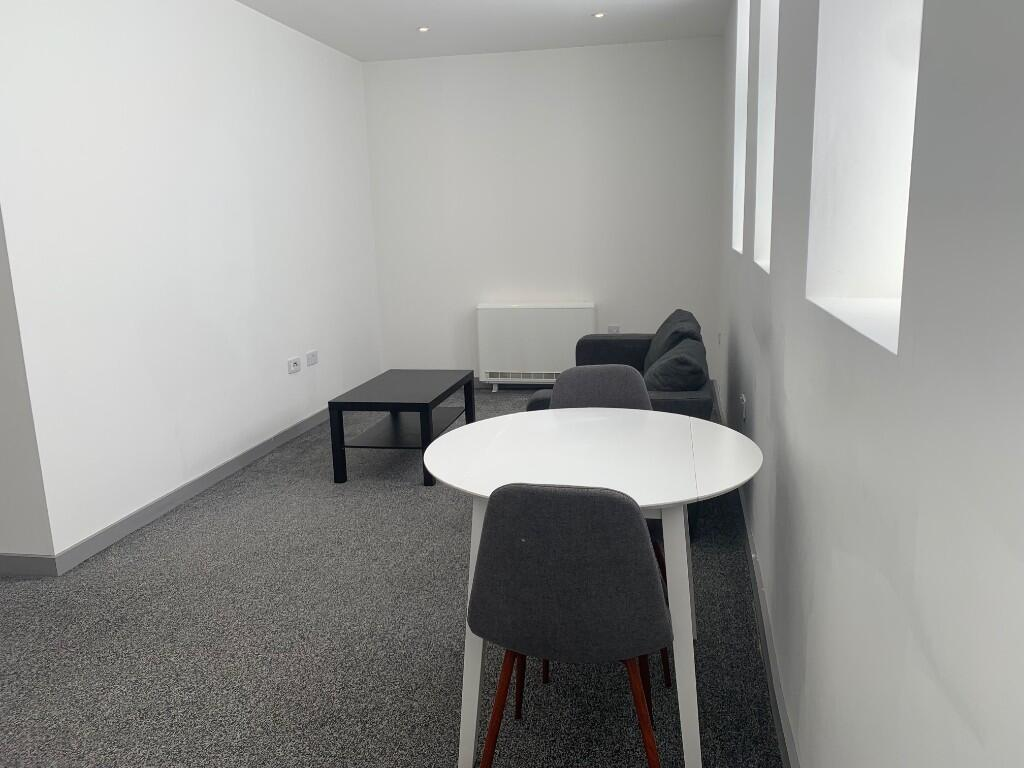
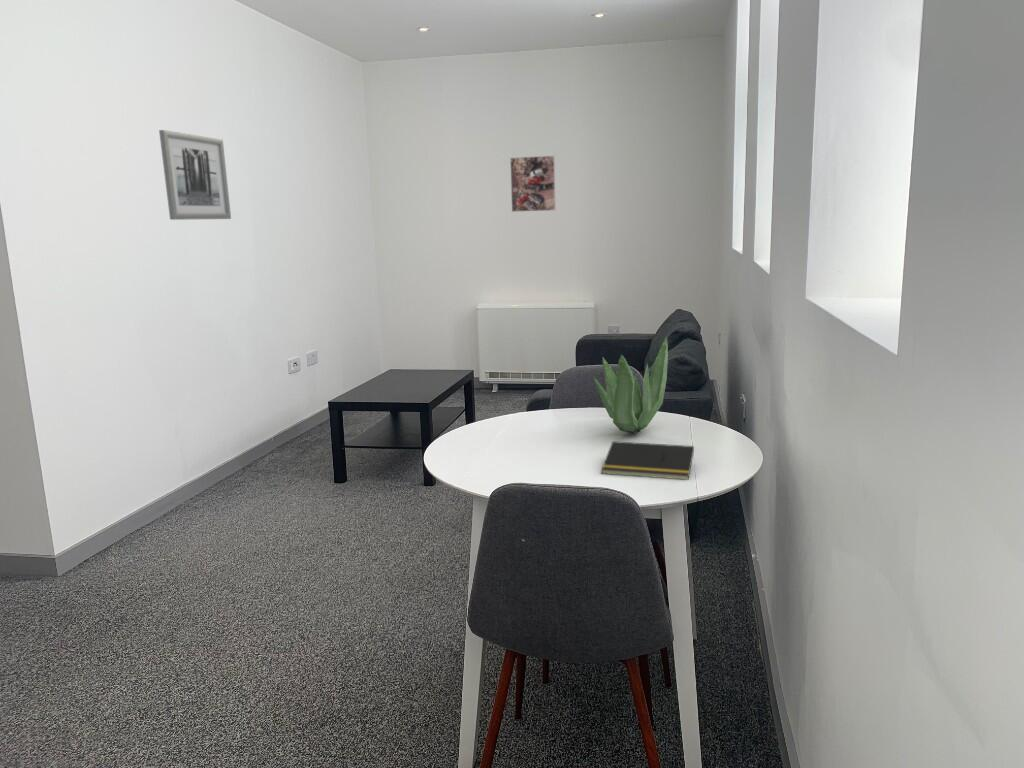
+ plant [593,336,669,434]
+ notepad [600,440,695,481]
+ wall art [158,129,232,221]
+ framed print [509,155,557,213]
